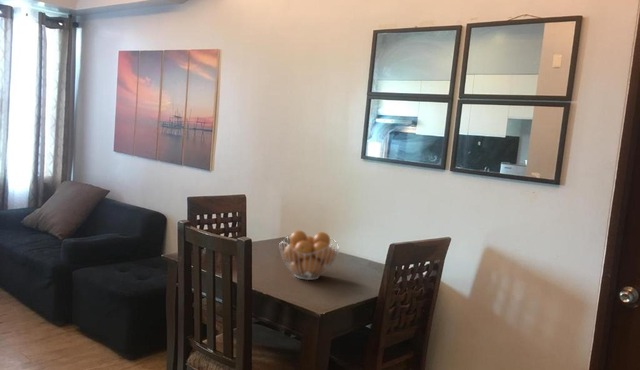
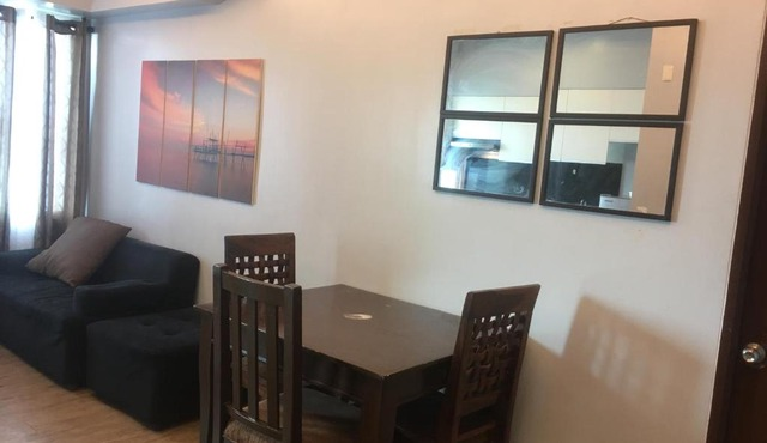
- fruit basket [278,229,340,281]
